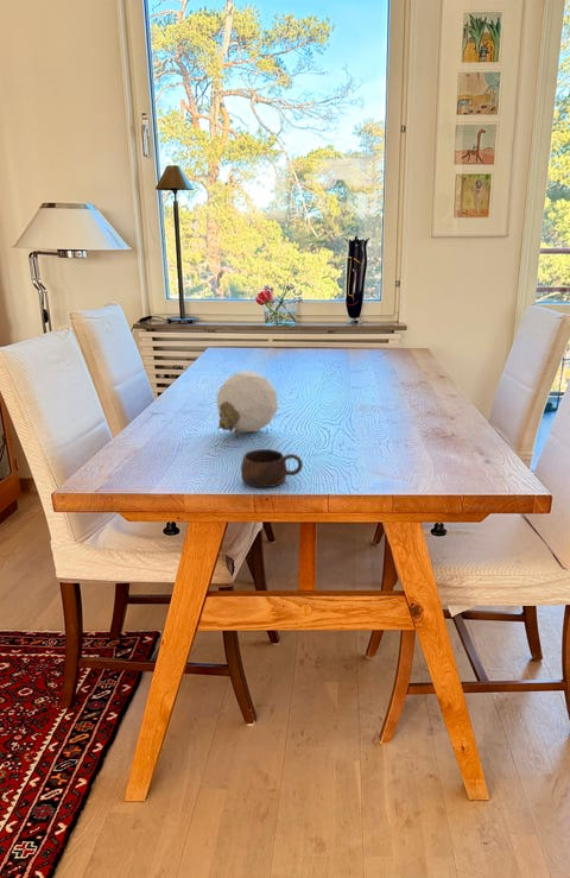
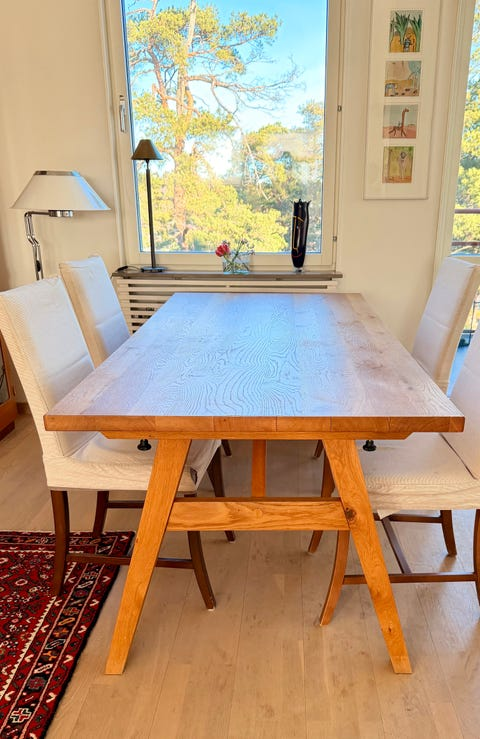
- cup [240,448,304,488]
- decorative egg [215,369,279,440]
